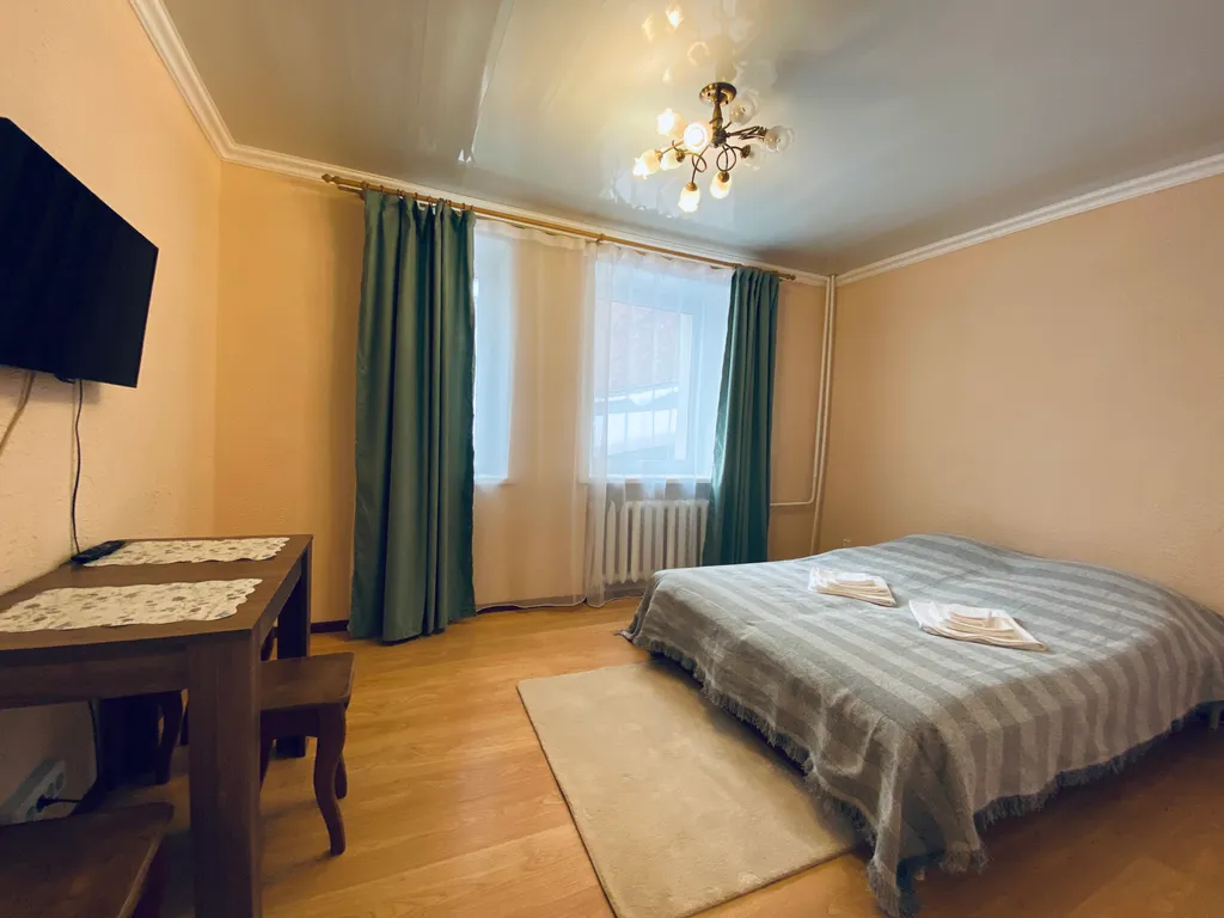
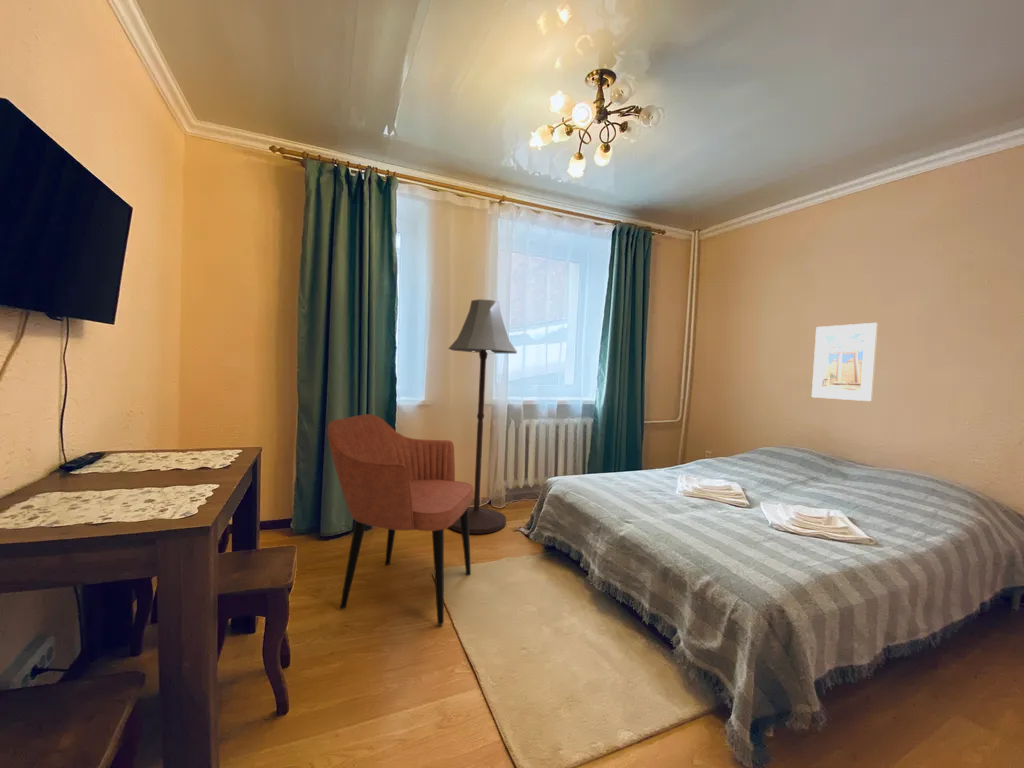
+ floor lamp [447,298,518,535]
+ armchair [327,413,475,626]
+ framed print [811,322,879,402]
